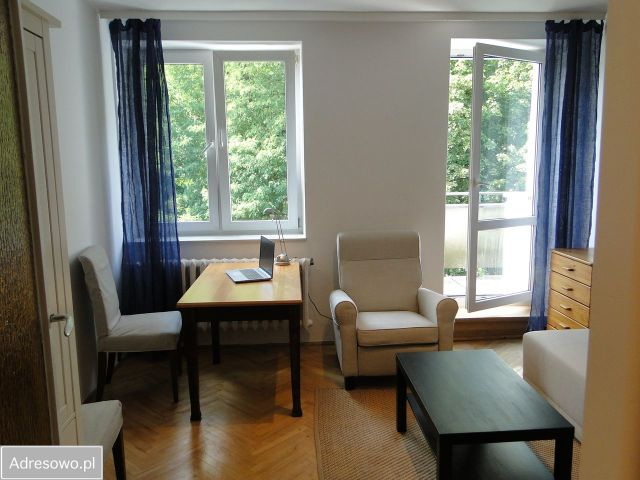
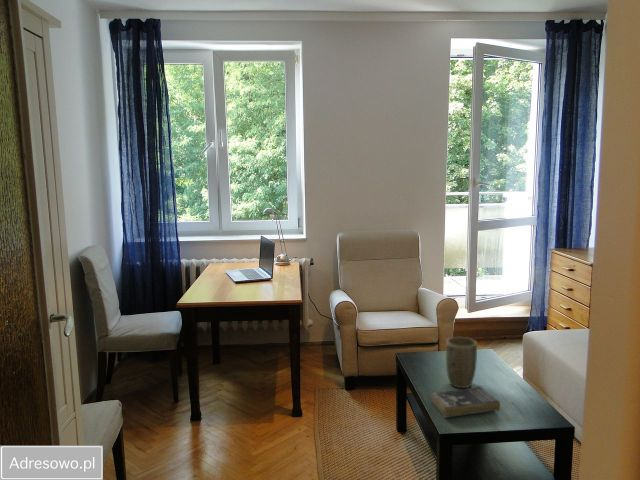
+ book [429,385,501,419]
+ plant pot [445,336,478,389]
